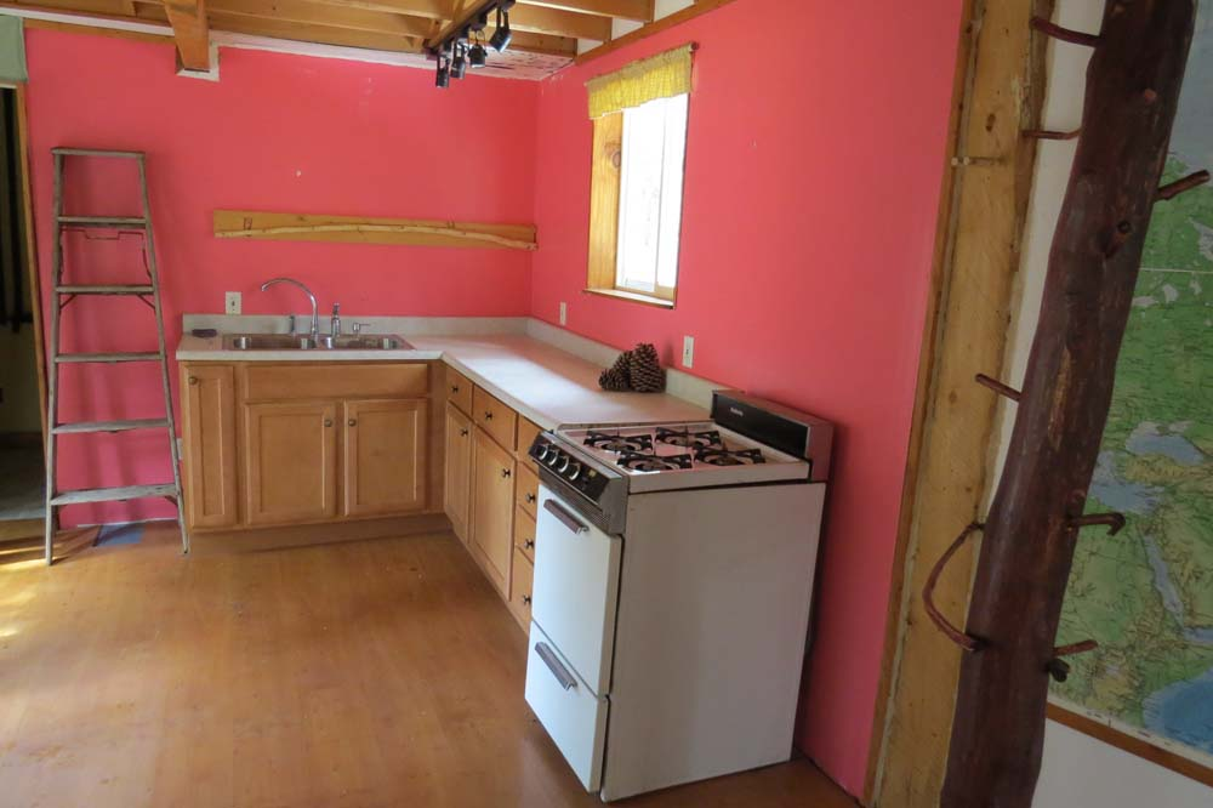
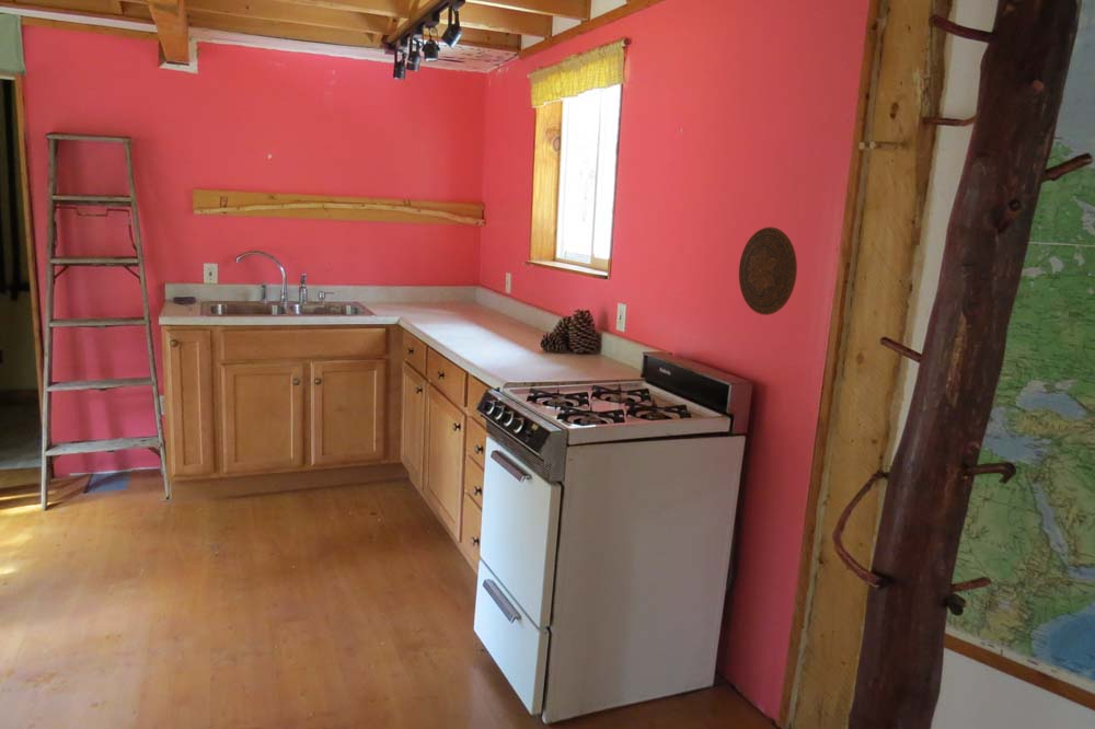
+ decorative plate [738,227,798,316]
